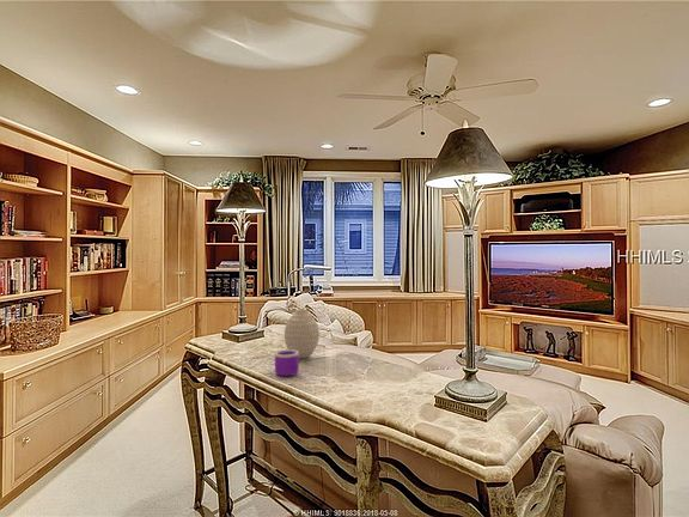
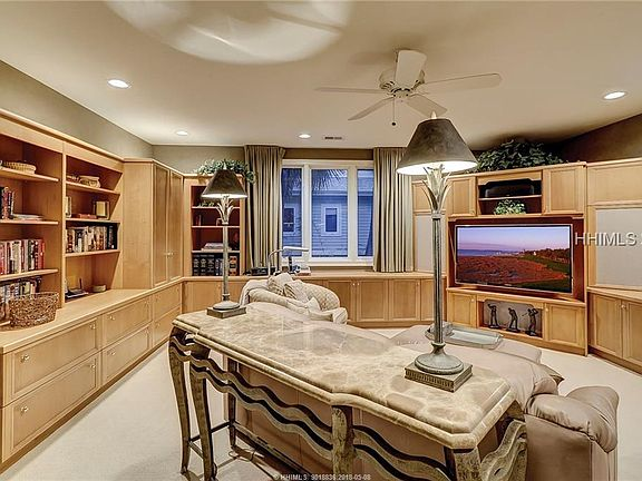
- mug [274,348,300,377]
- vase [283,308,321,360]
